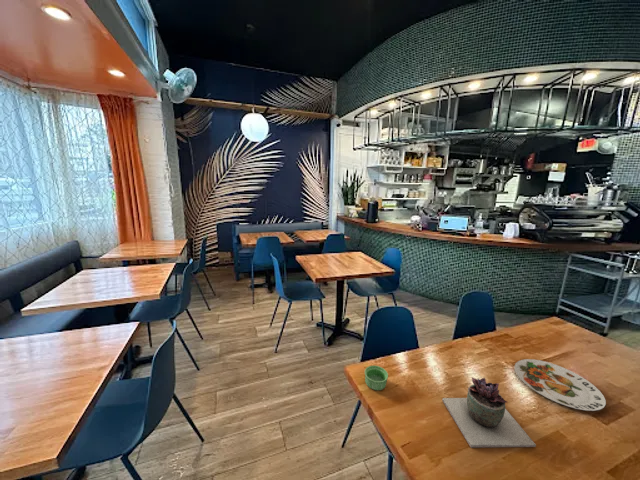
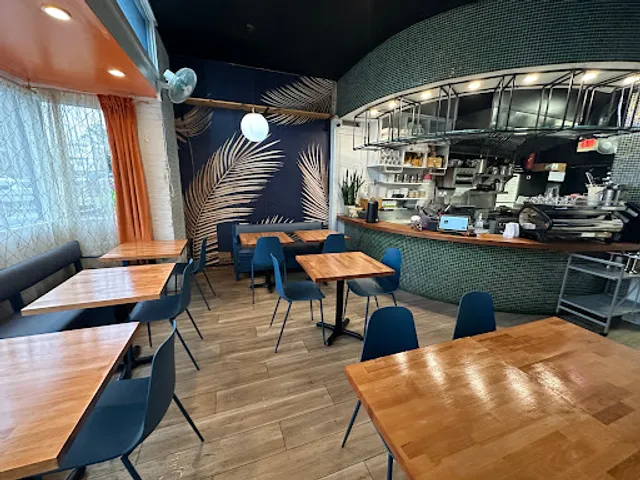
- plate [514,358,607,412]
- ramekin [364,365,389,391]
- succulent plant [441,377,537,449]
